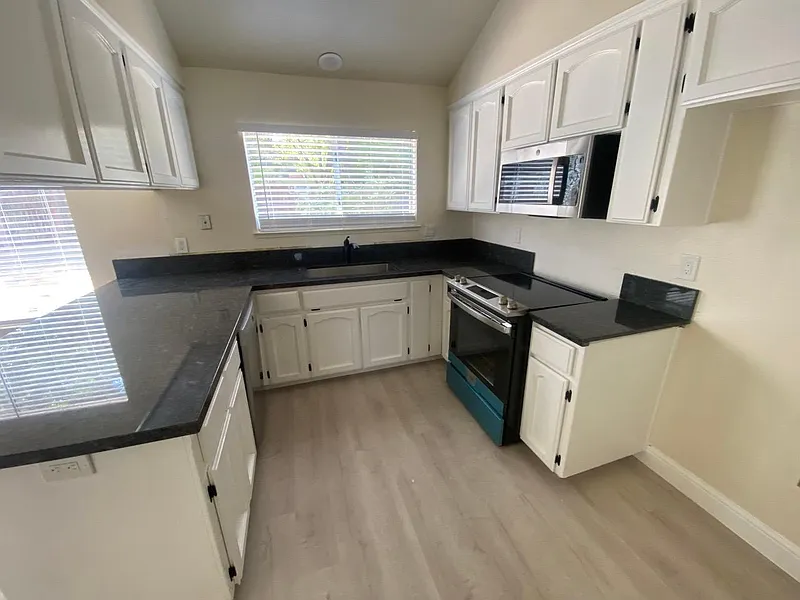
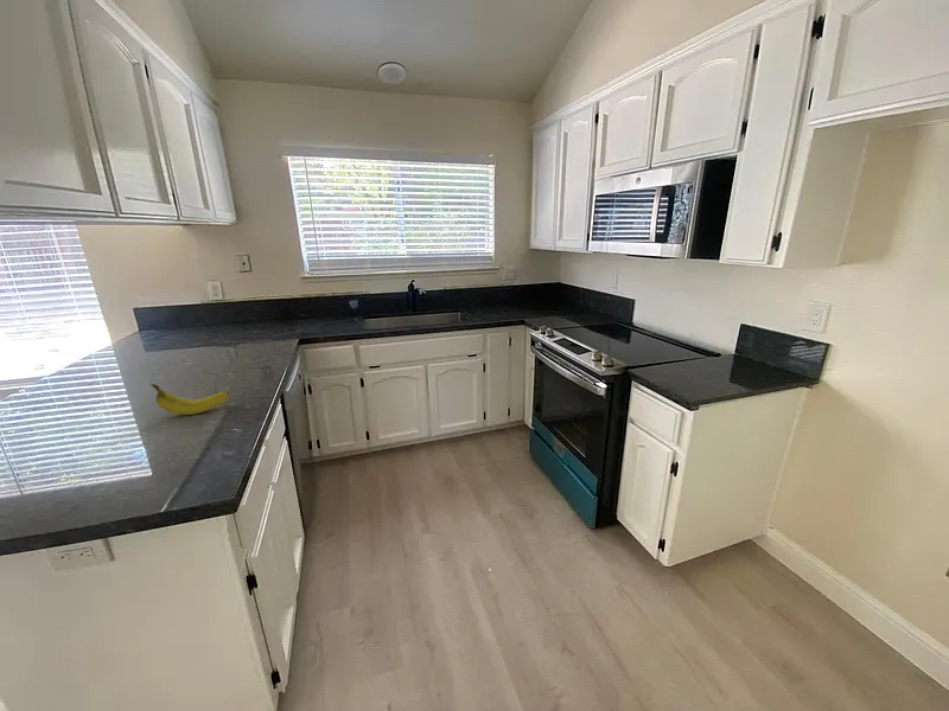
+ fruit [149,383,230,416]
